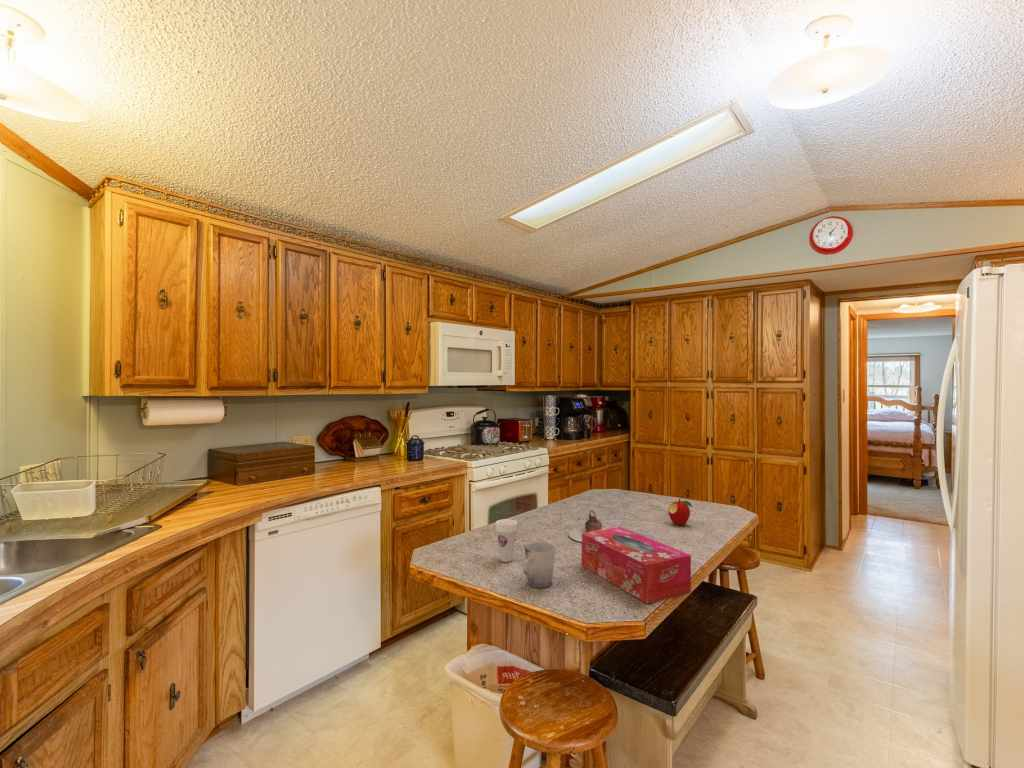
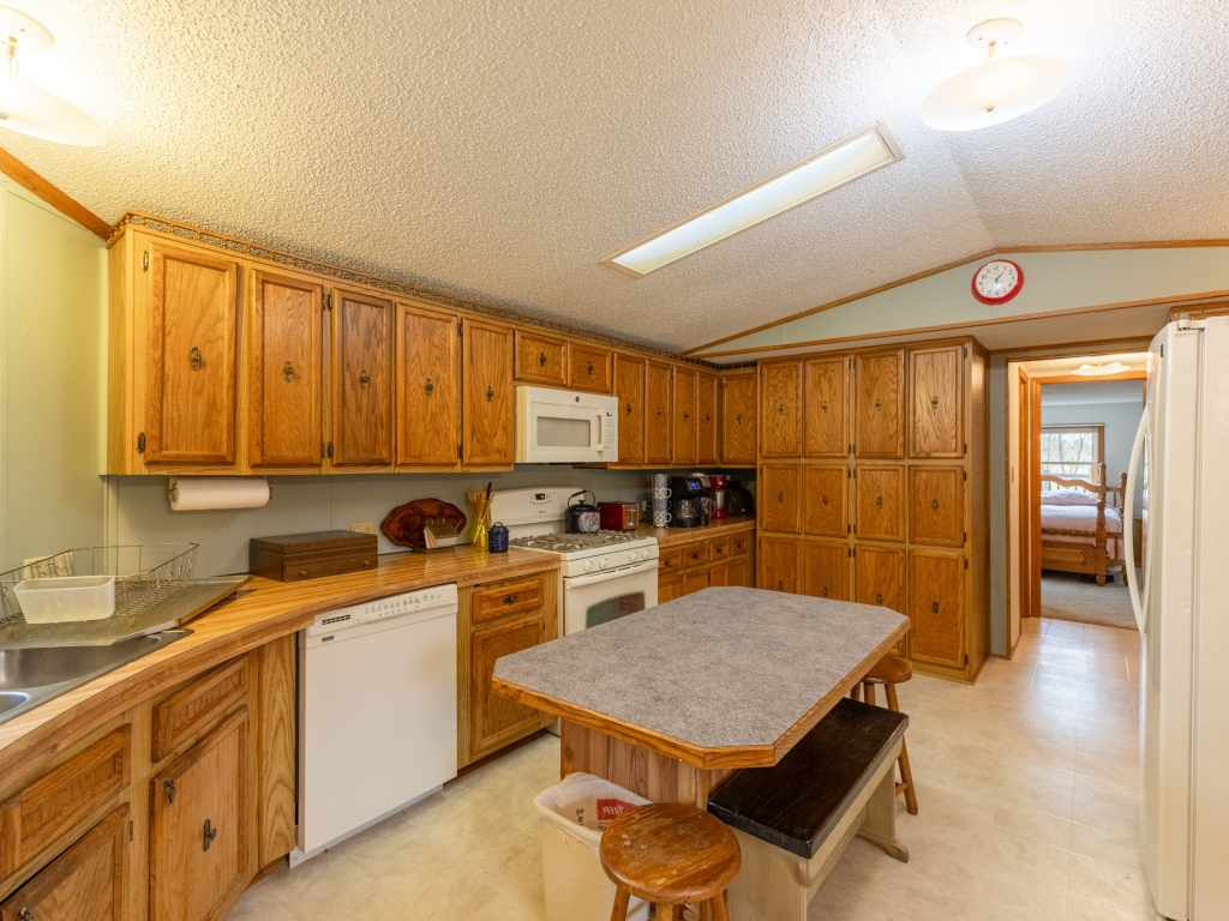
- fruit [667,498,694,526]
- cup [495,518,518,563]
- teapot [567,509,607,543]
- cup [522,541,556,589]
- tissue box [581,526,692,605]
